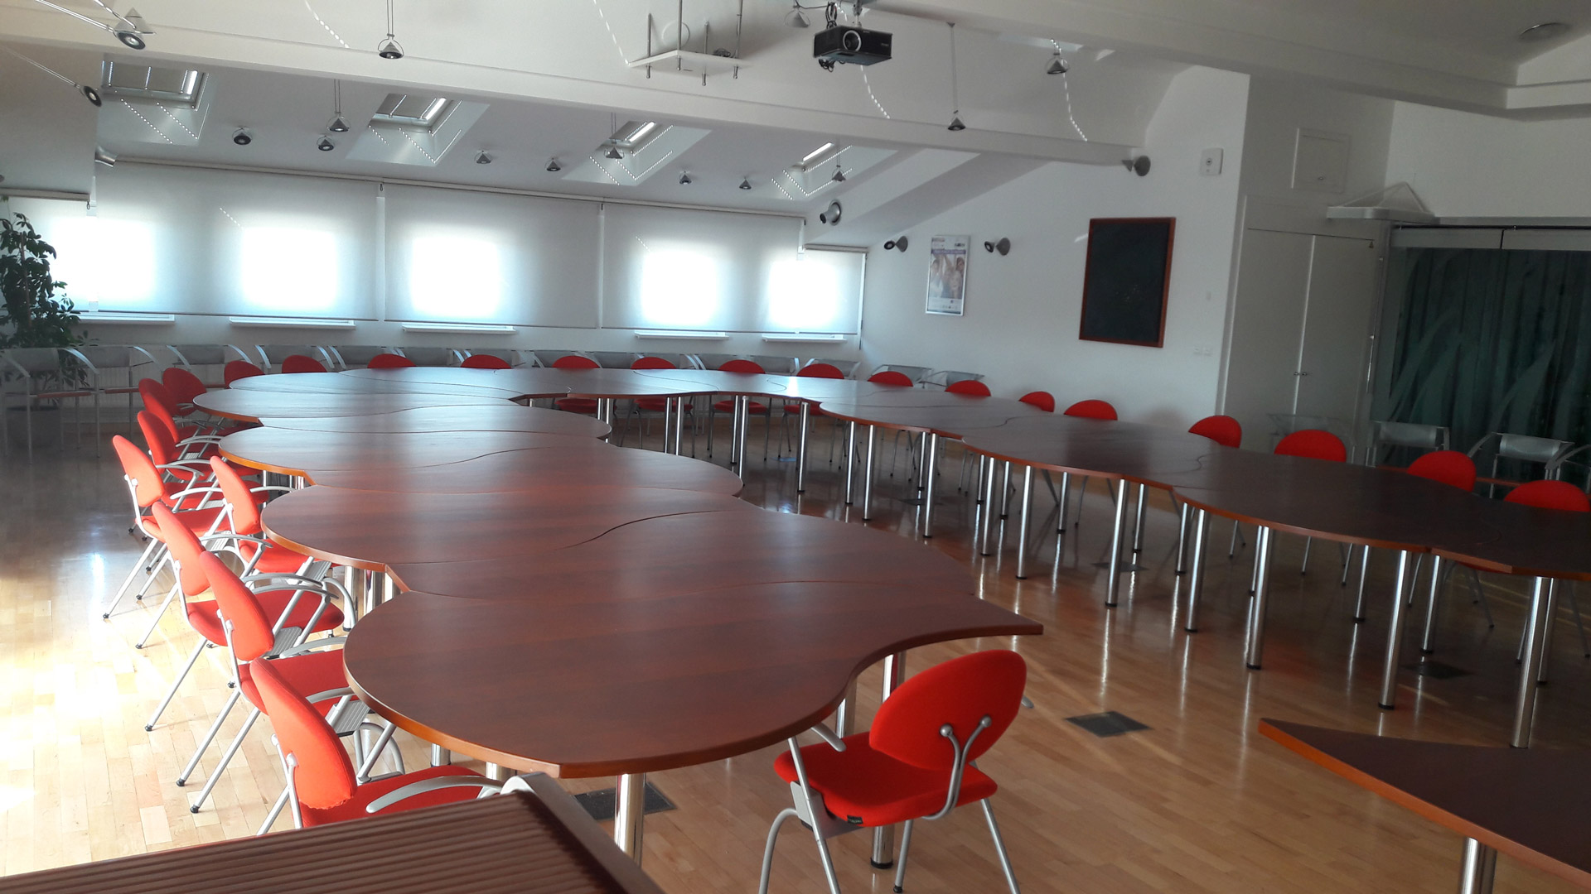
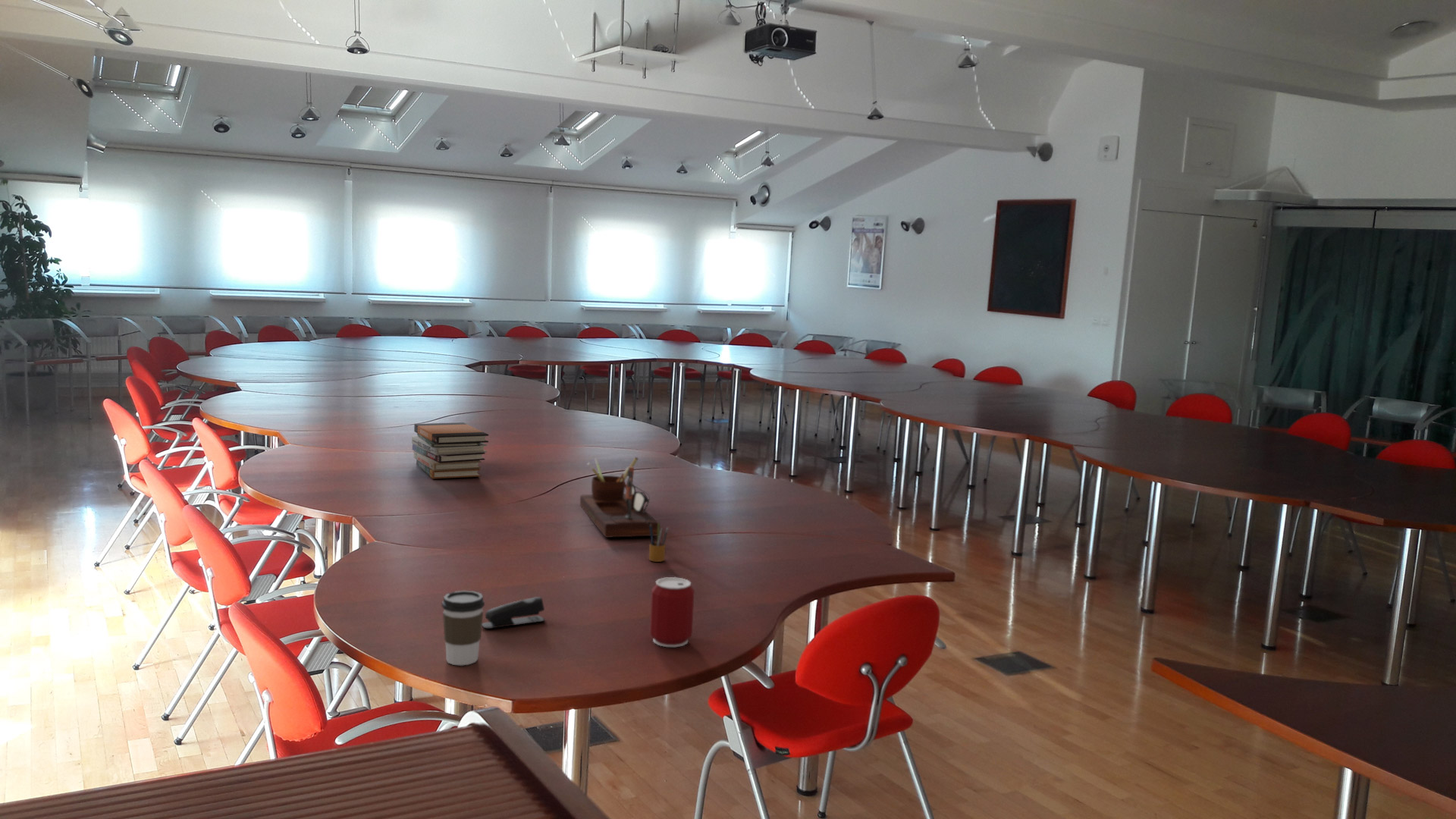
+ pencil box [648,519,670,563]
+ stapler [482,596,546,629]
+ book stack [411,422,489,479]
+ coffee cup [441,590,485,667]
+ can [649,576,695,648]
+ desk organizer [579,457,658,538]
